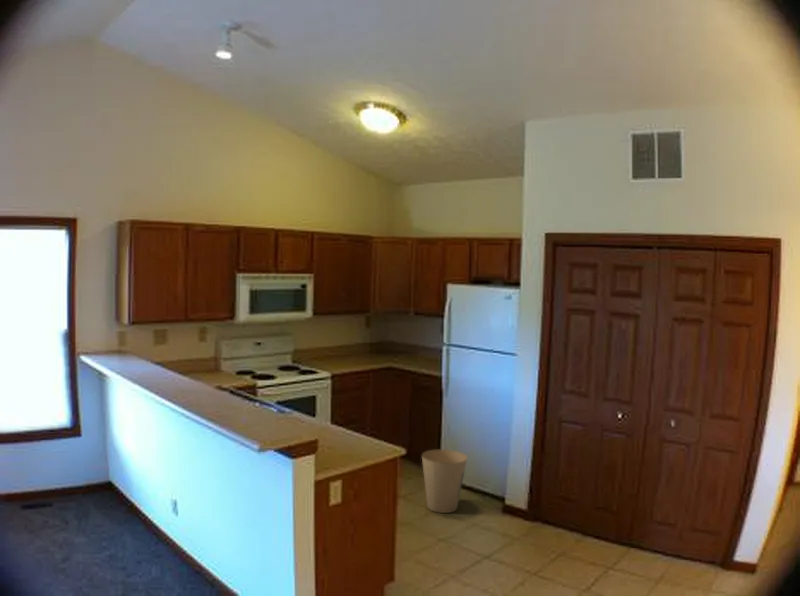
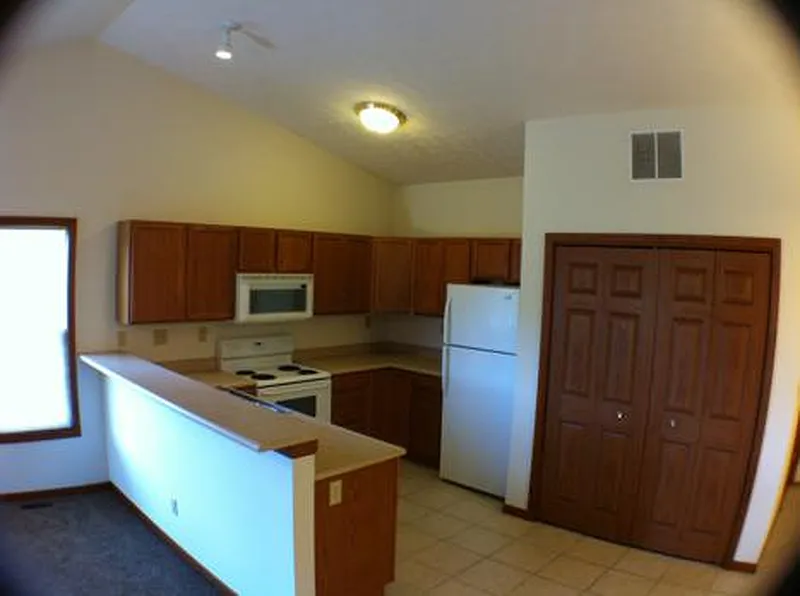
- trash can [421,448,468,514]
